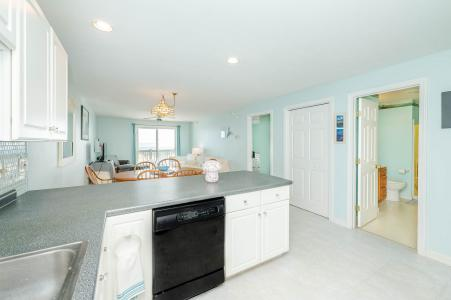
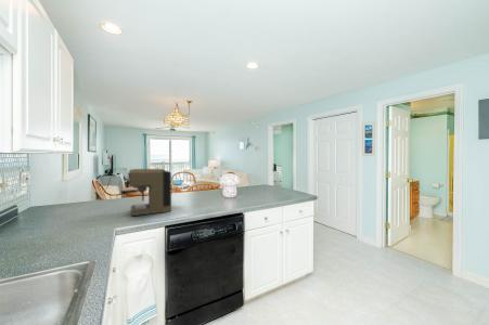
+ coffee maker [120,168,172,217]
